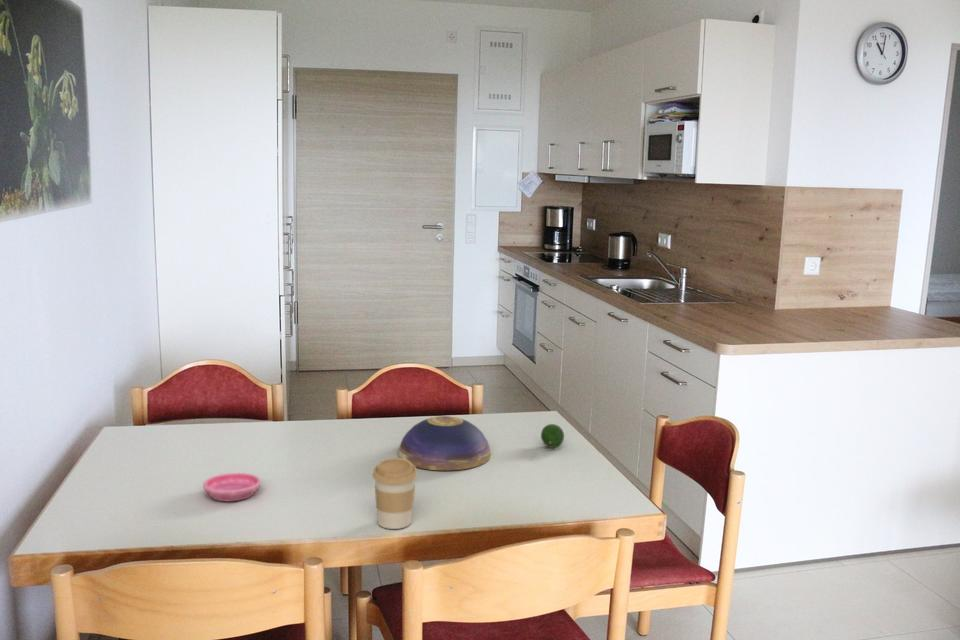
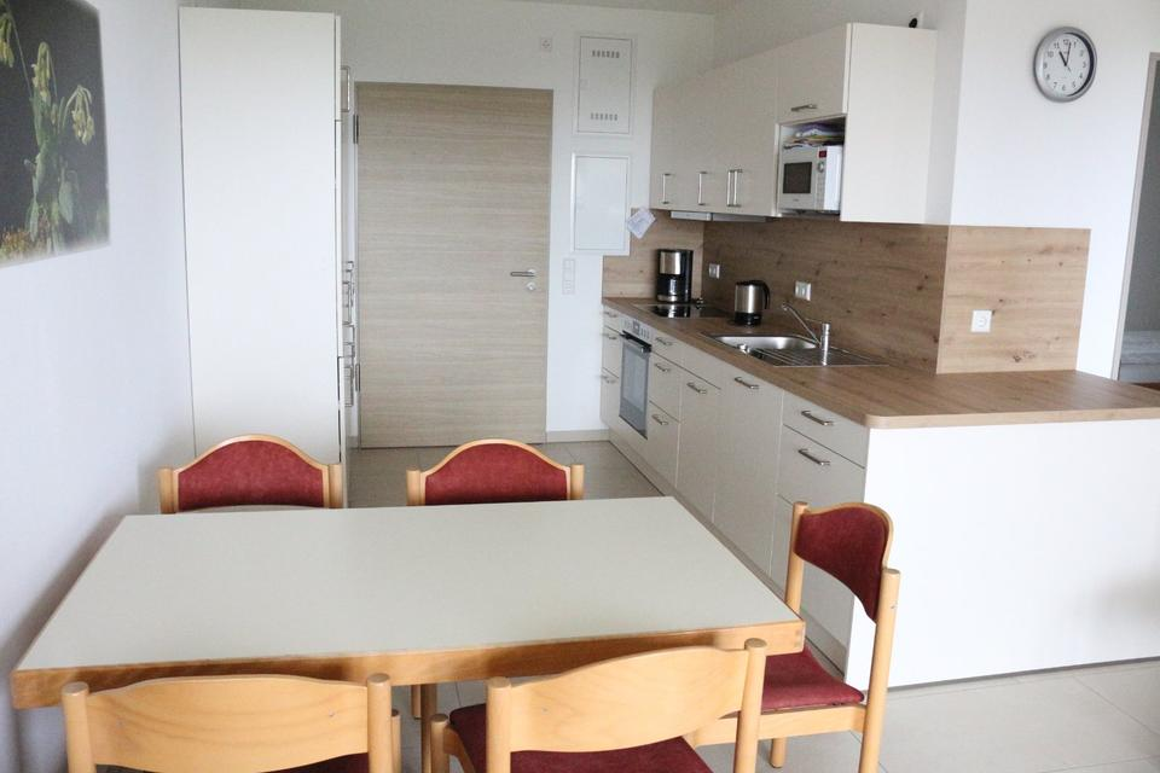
- decorative bowl [397,415,491,471]
- coffee cup [372,457,418,530]
- fruit [540,423,565,449]
- saucer [202,472,262,502]
